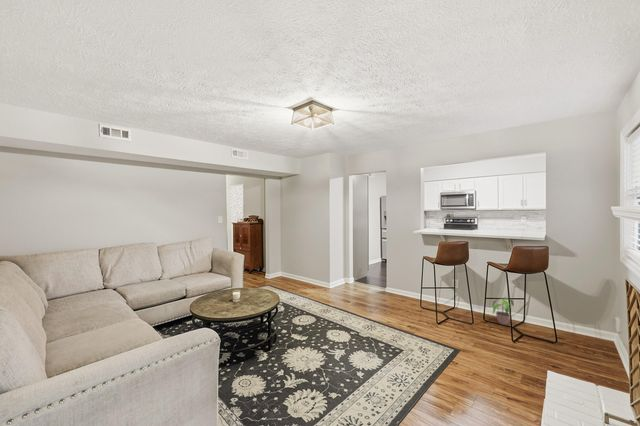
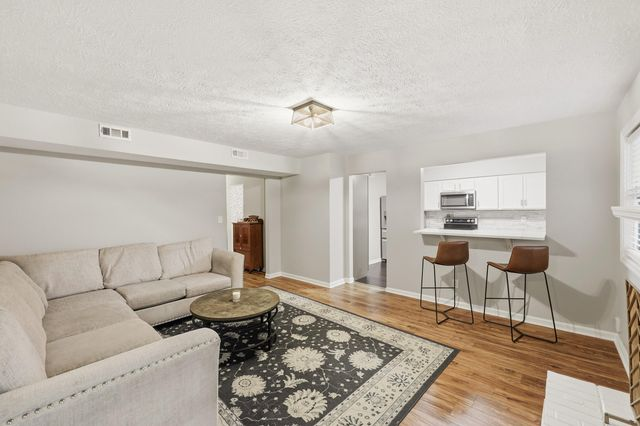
- potted plant [491,296,515,326]
